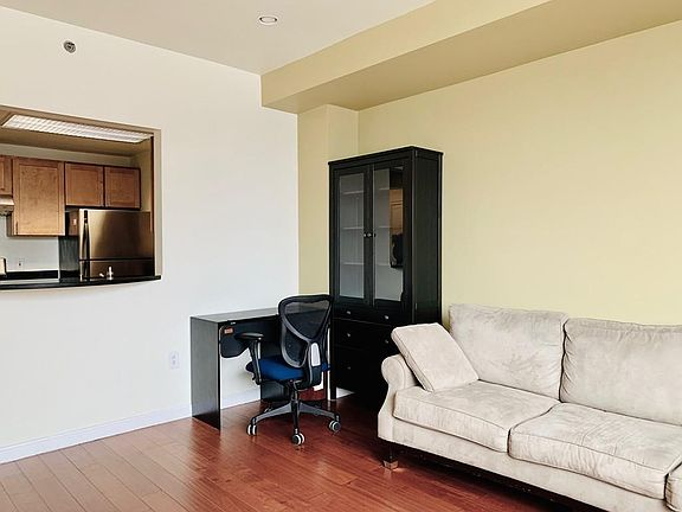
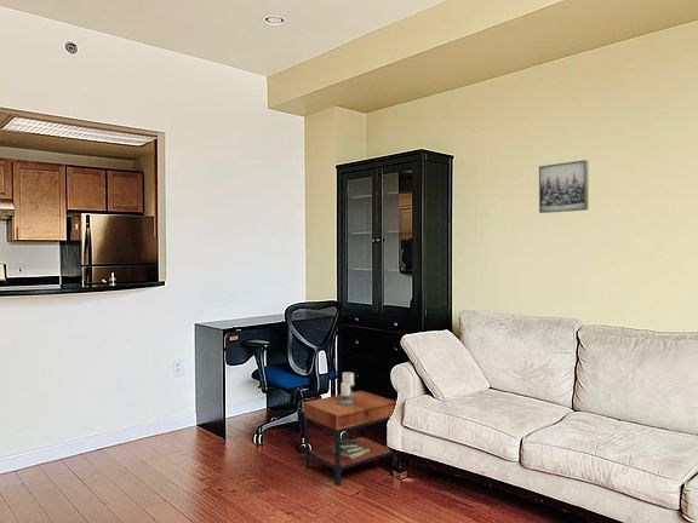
+ side table [303,370,397,487]
+ wall art [538,159,589,214]
